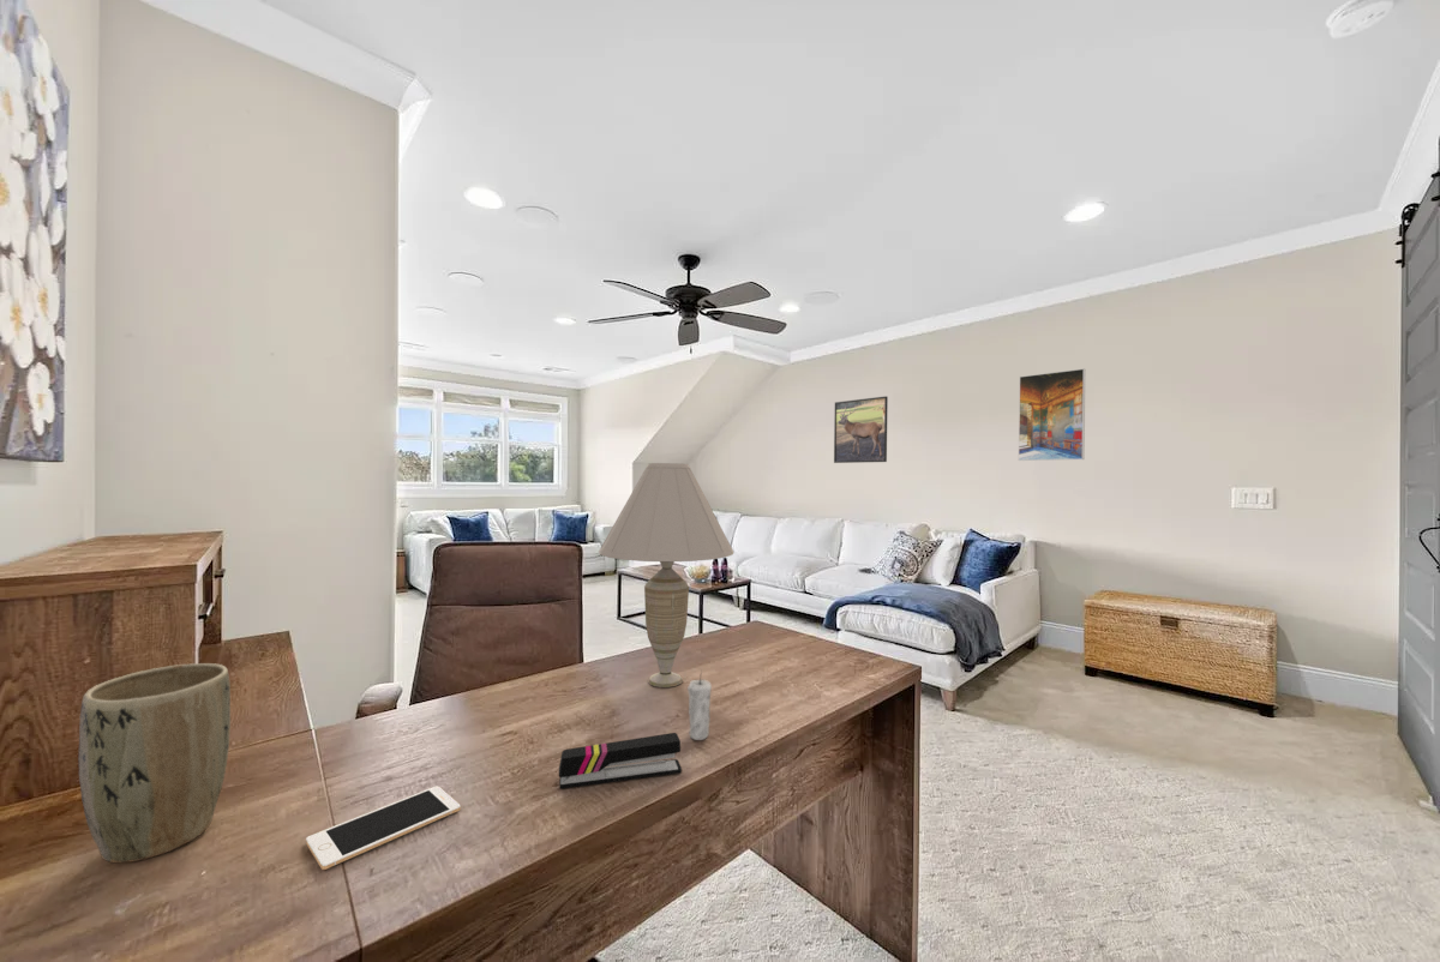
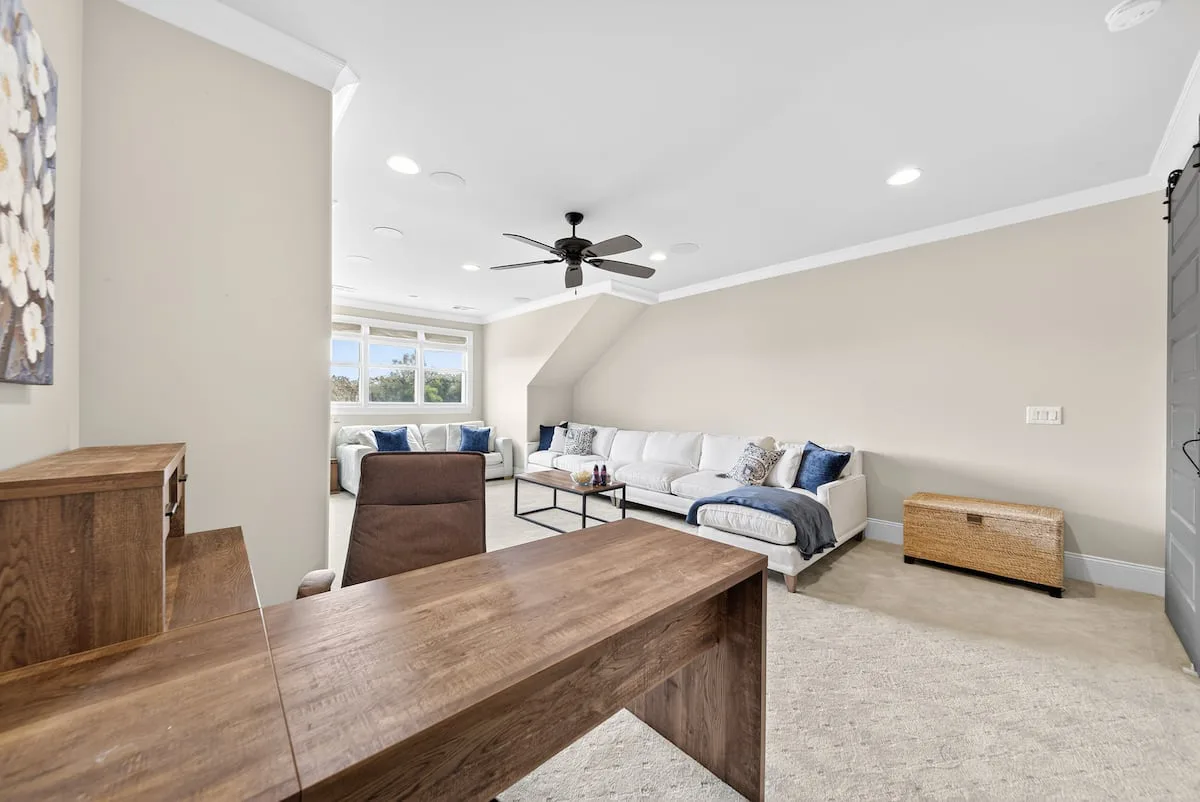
- table lamp [598,462,734,689]
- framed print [833,395,889,464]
- candle [686,669,713,741]
- plant pot [78,662,232,864]
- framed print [1018,367,1086,462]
- cell phone [305,784,461,871]
- stapler [558,732,683,790]
